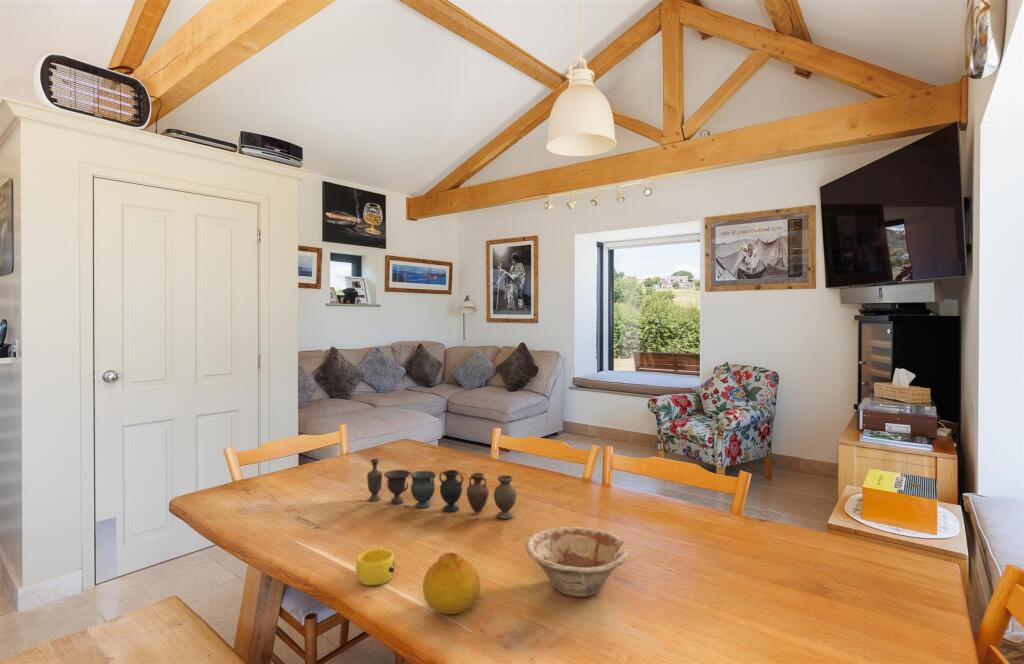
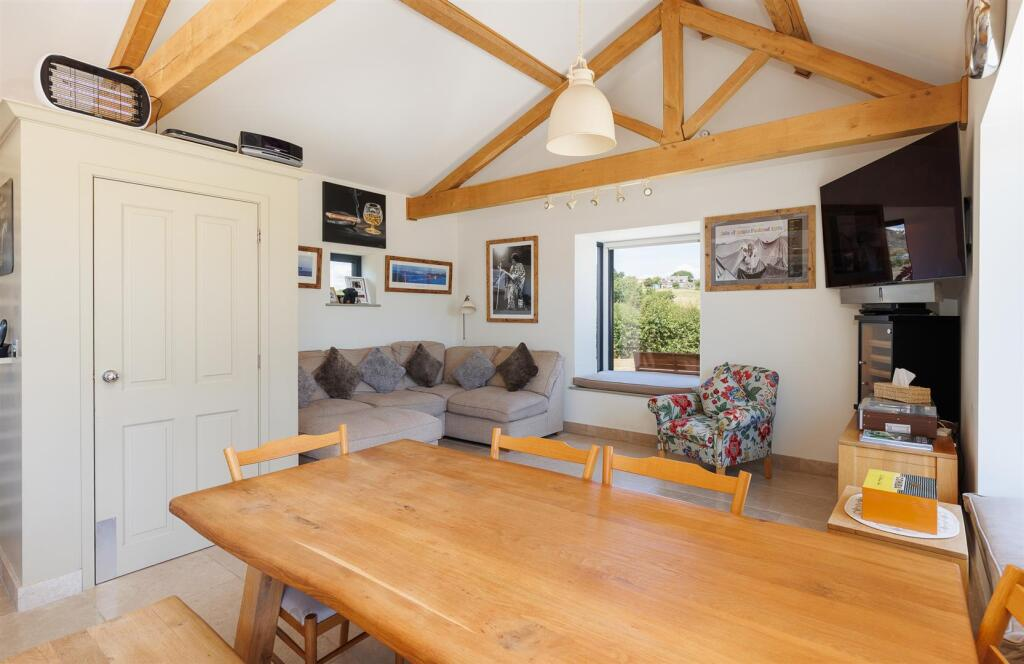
- vase [366,458,518,519]
- cup [355,545,396,586]
- fruit [422,551,481,615]
- dish [524,526,630,598]
